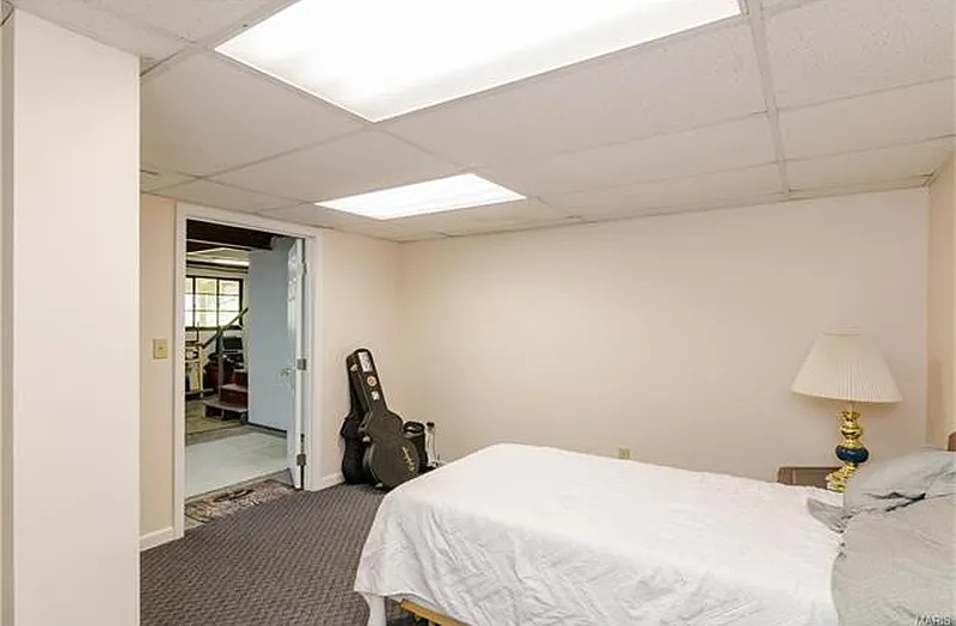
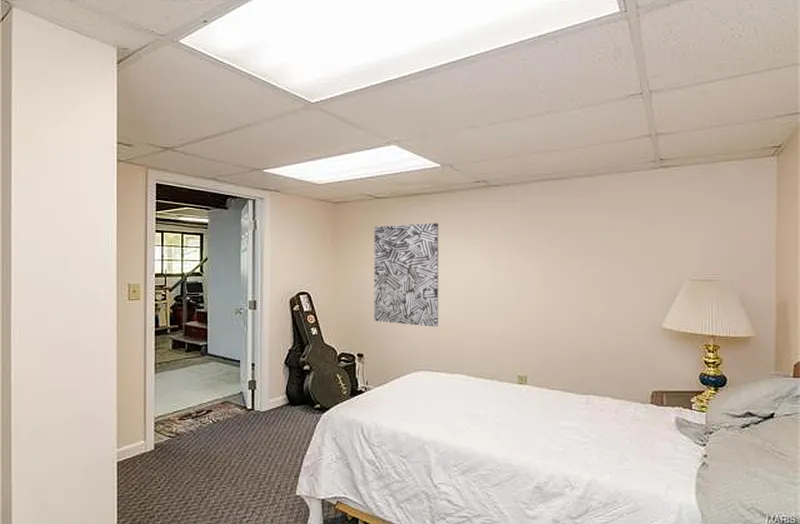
+ wall art [373,222,439,328]
